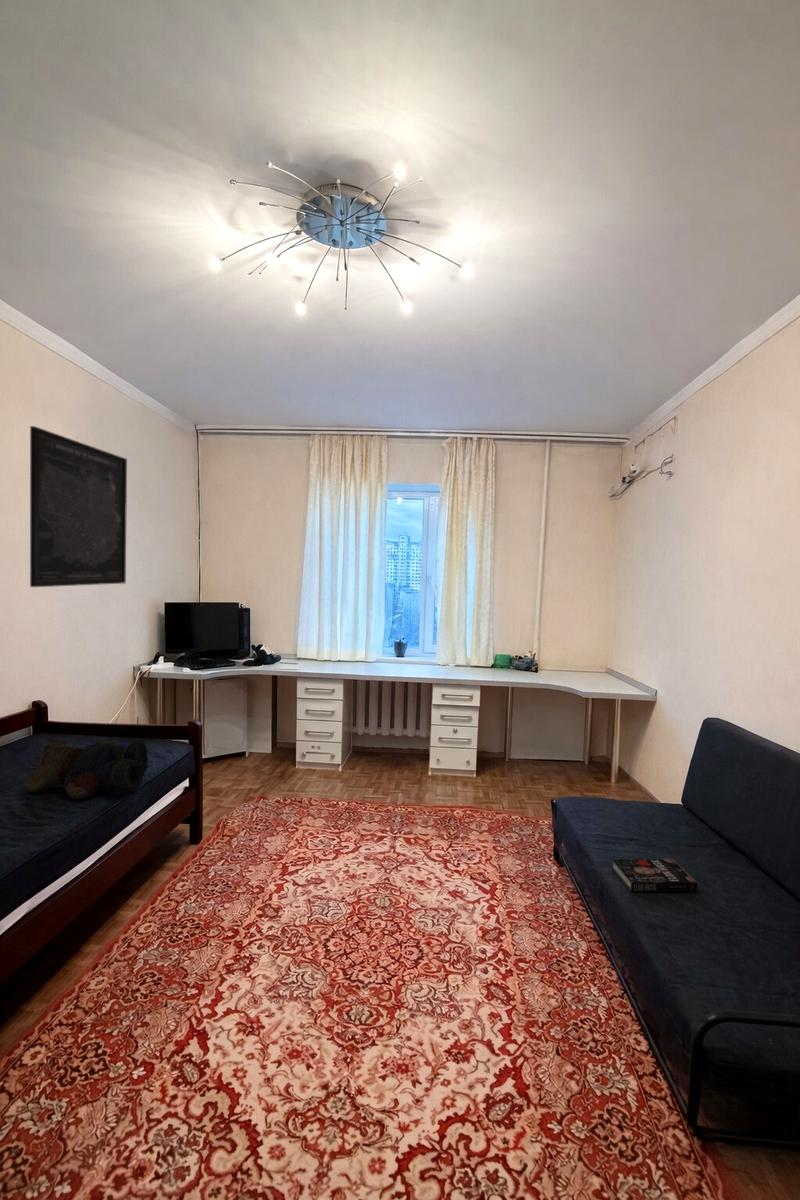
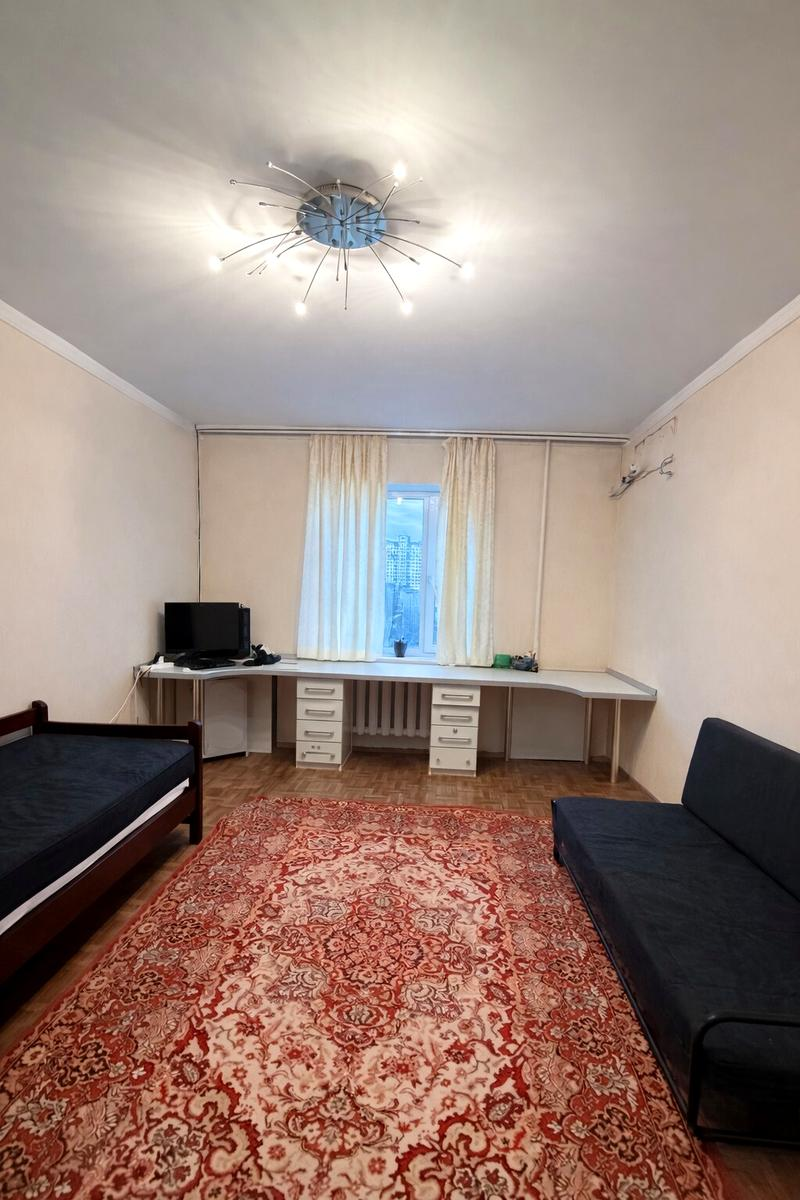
- wall art [29,425,128,588]
- teddy bear [22,737,150,800]
- book [610,858,698,893]
